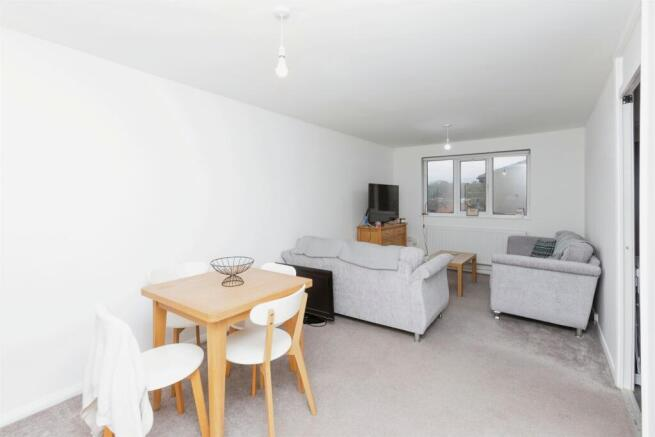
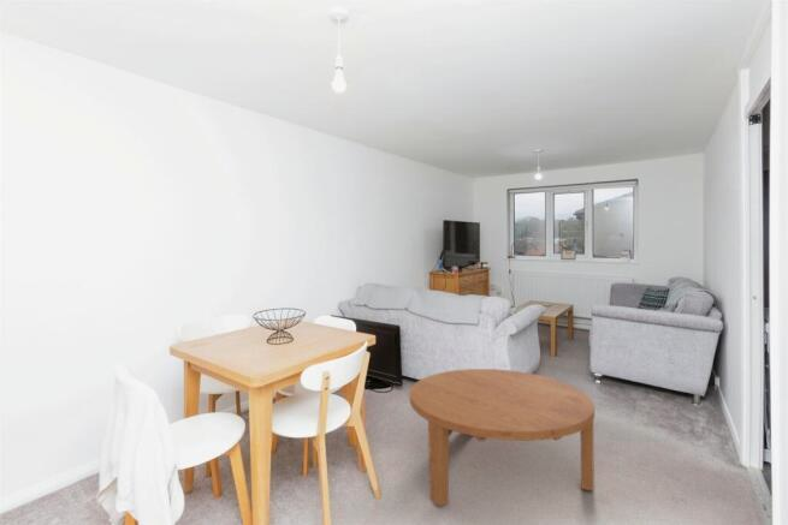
+ coffee table [408,368,596,507]
